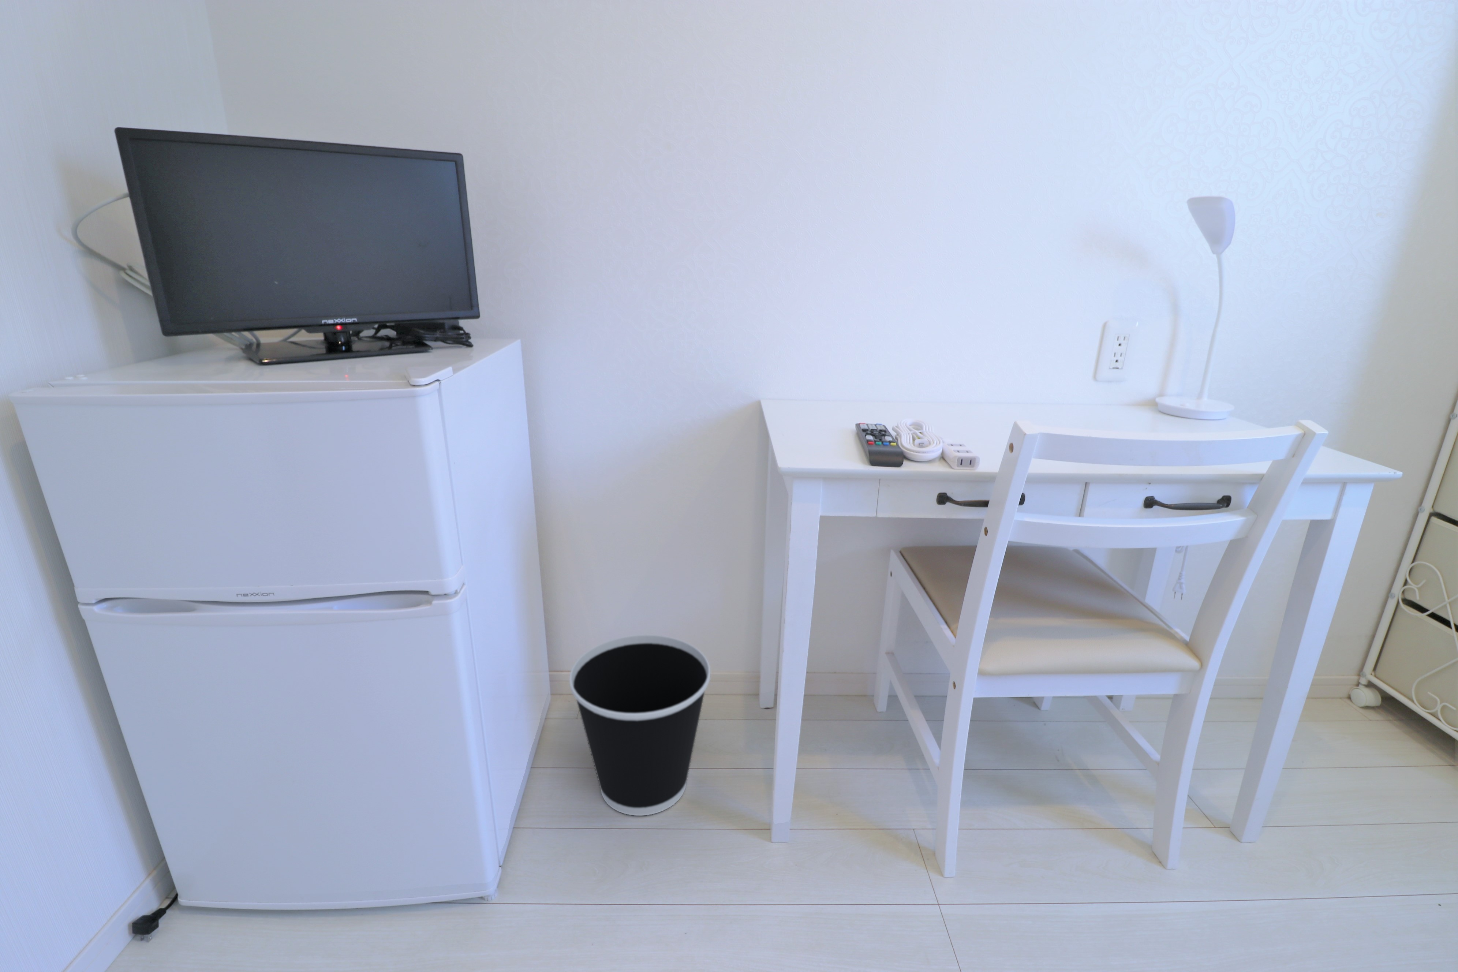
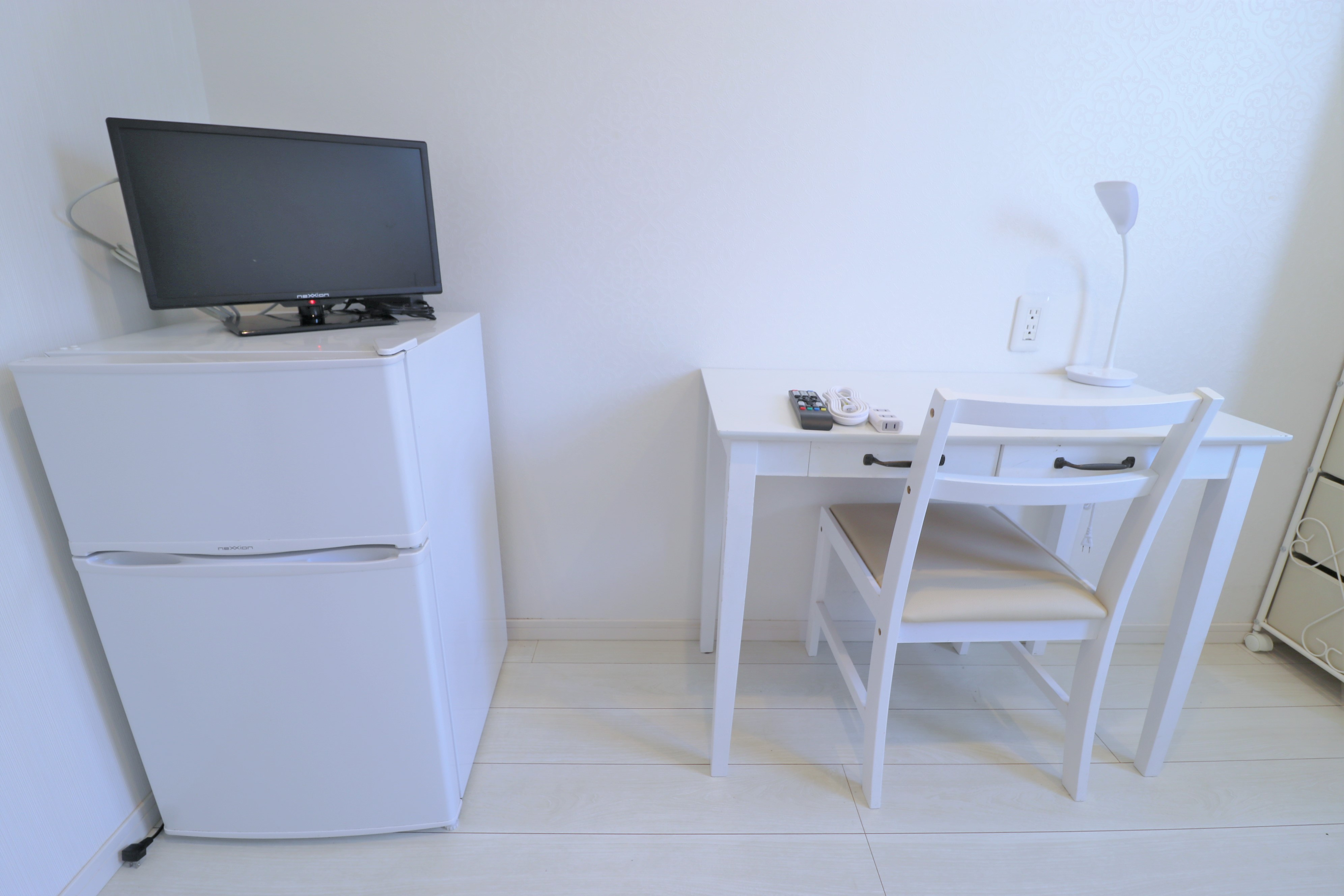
- wastebasket [570,635,711,816]
